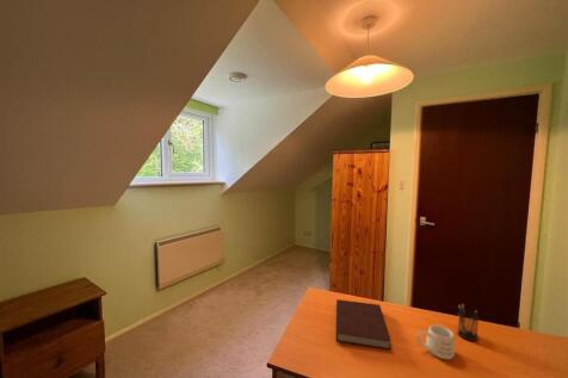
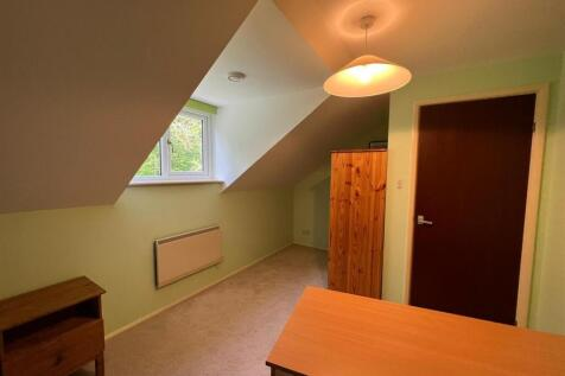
- notebook [334,298,393,351]
- pencil holder [456,303,480,342]
- mug [416,324,457,361]
